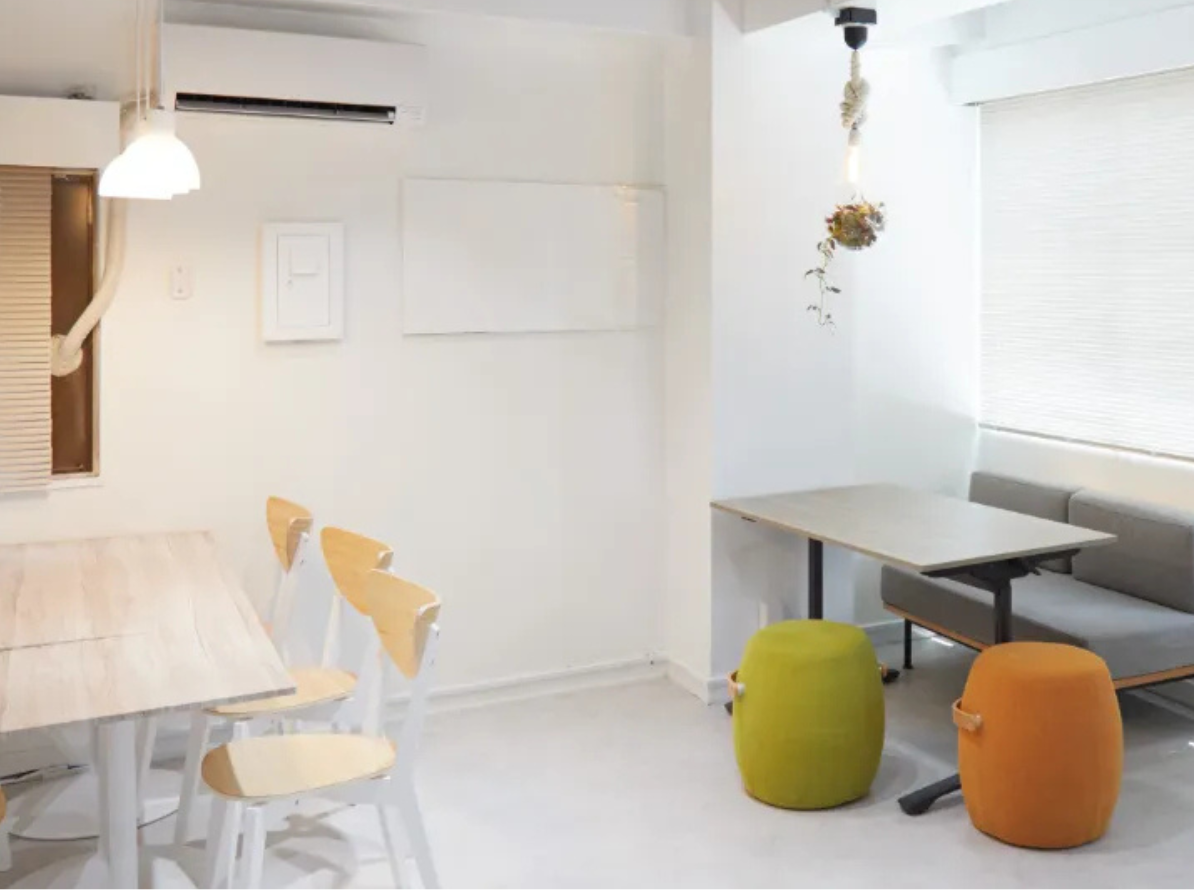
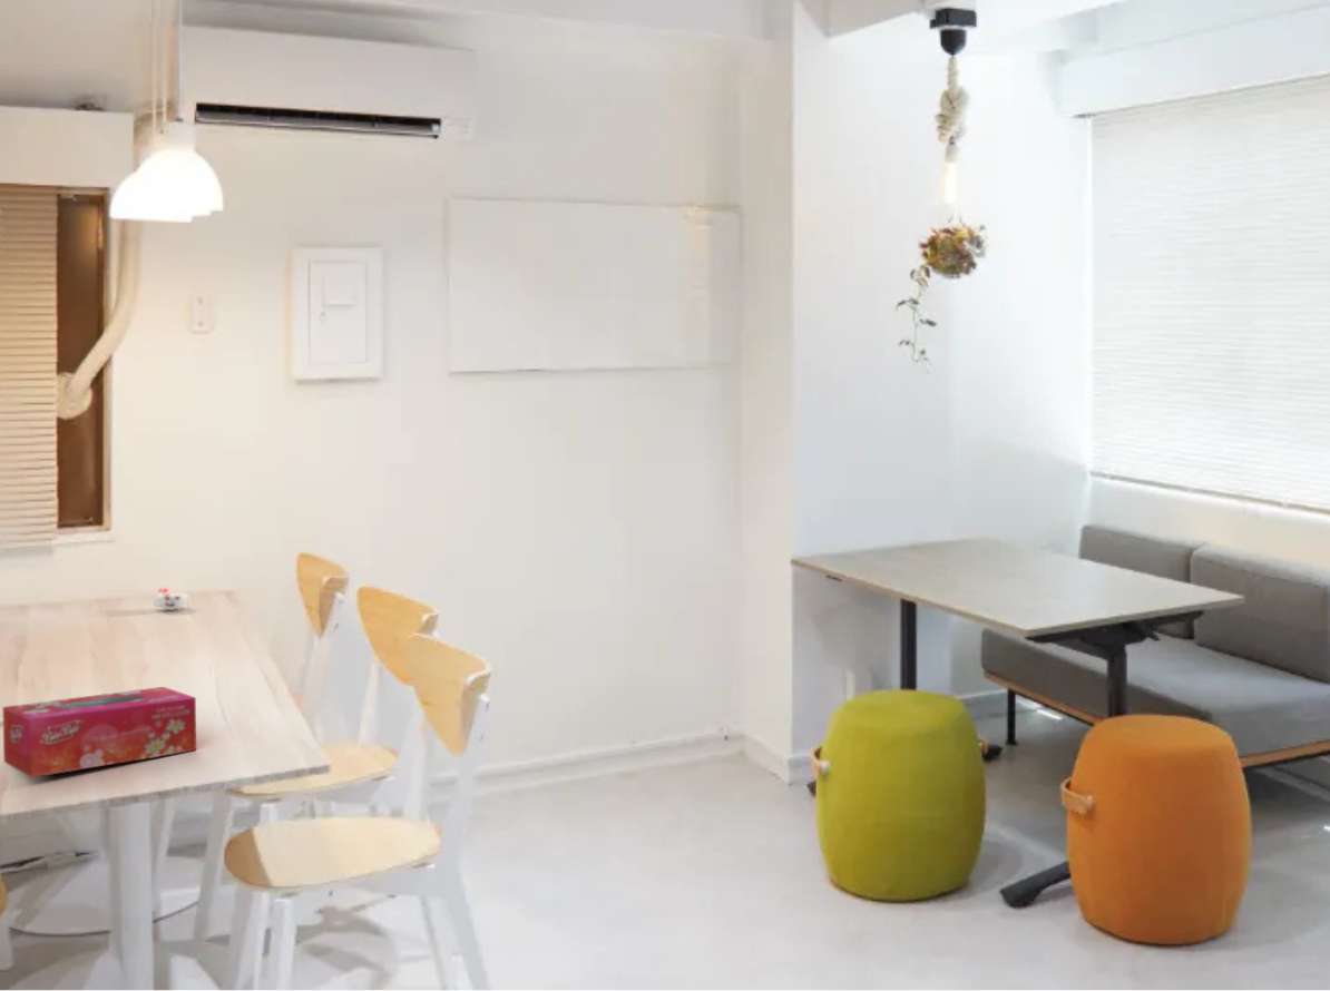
+ cup [153,587,189,611]
+ tissue box [2,686,197,778]
